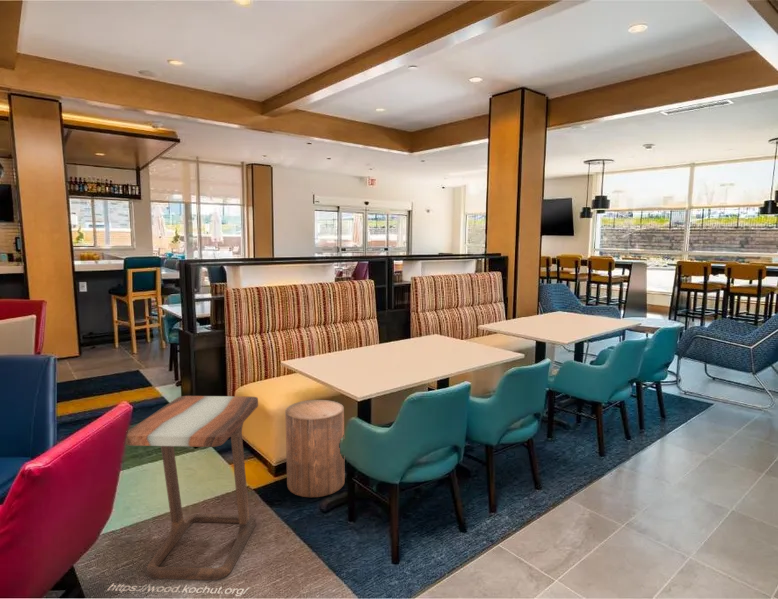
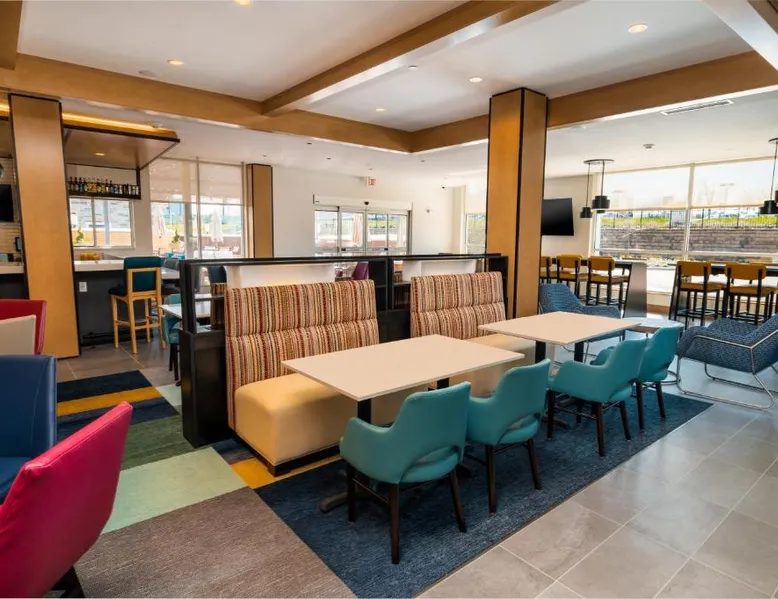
- stool [284,399,346,498]
- side table [107,395,259,597]
